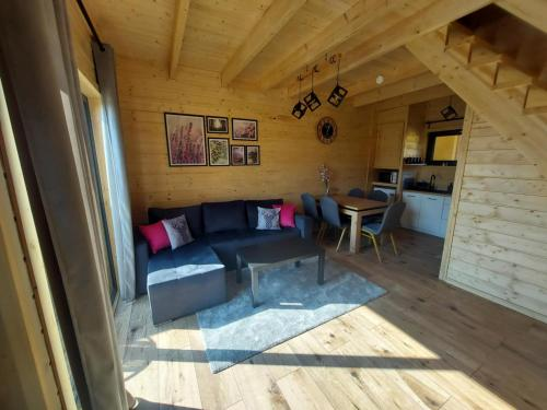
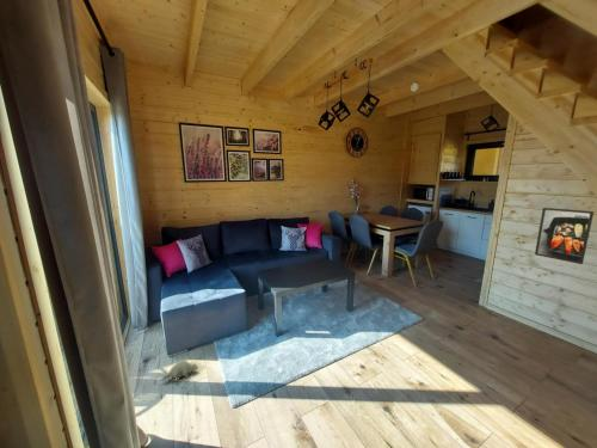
+ plush toy [161,360,199,382]
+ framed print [534,207,595,265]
